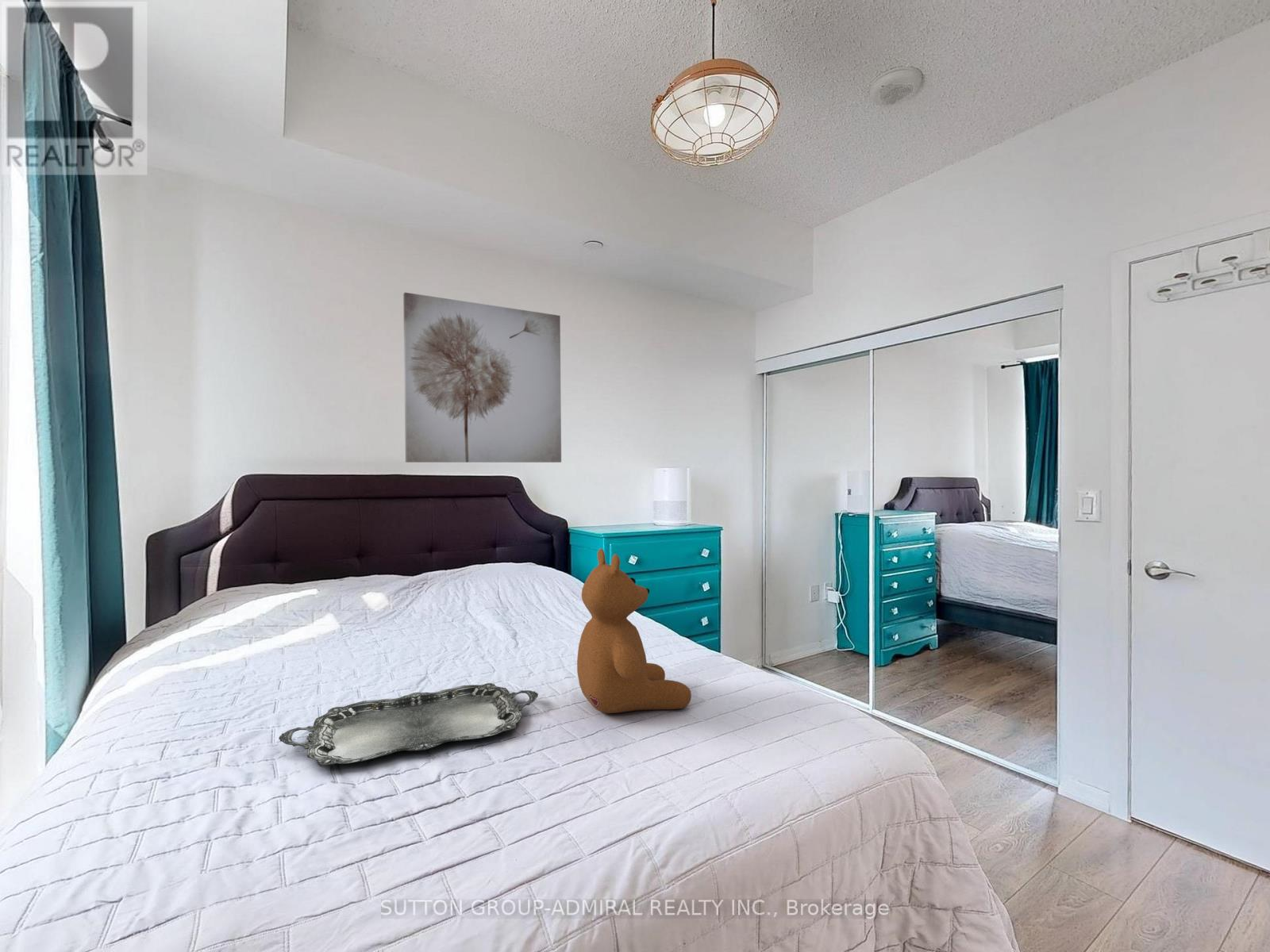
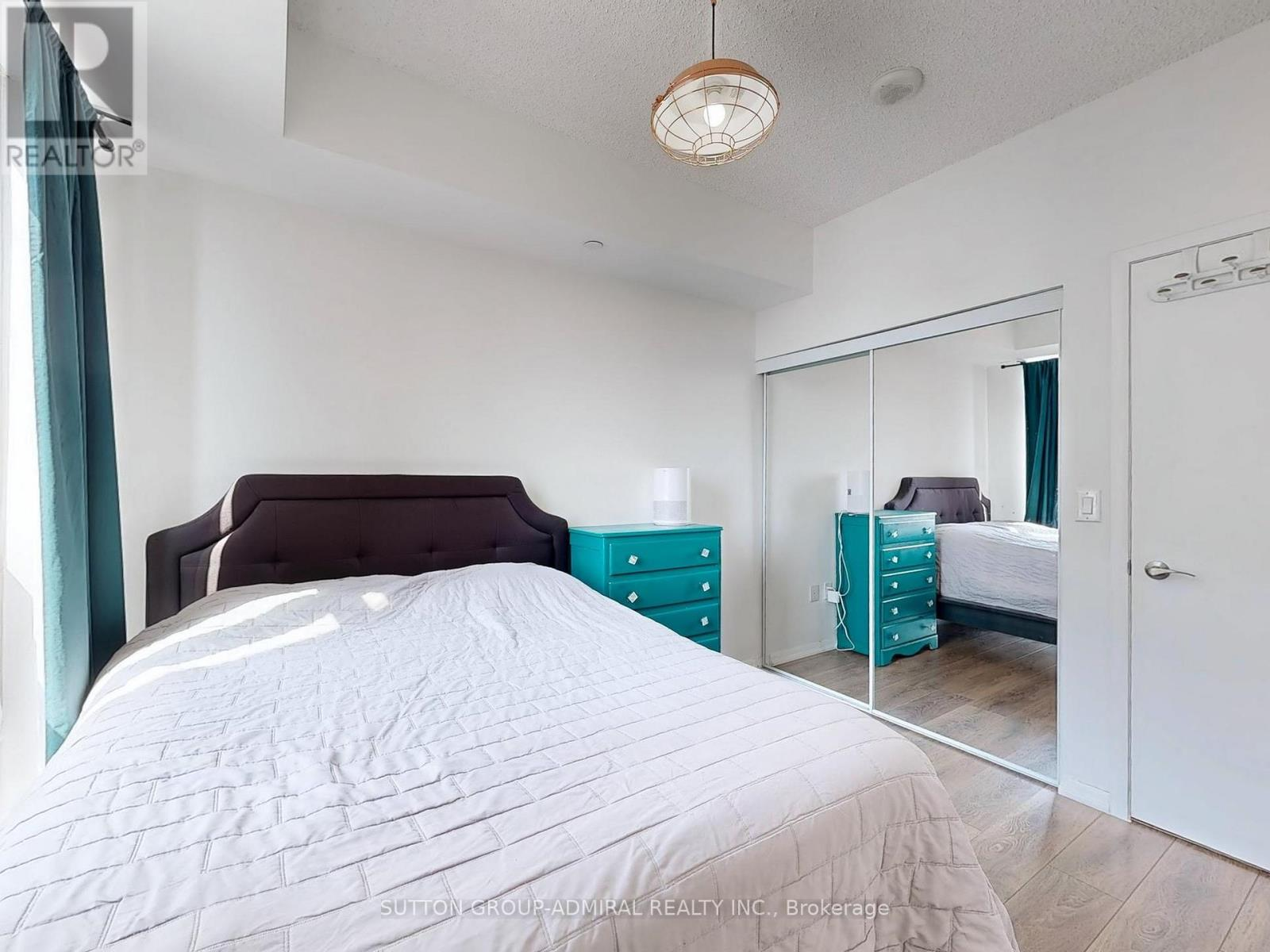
- wall art [402,292,562,463]
- teddy bear [576,548,692,714]
- serving tray [278,682,539,767]
